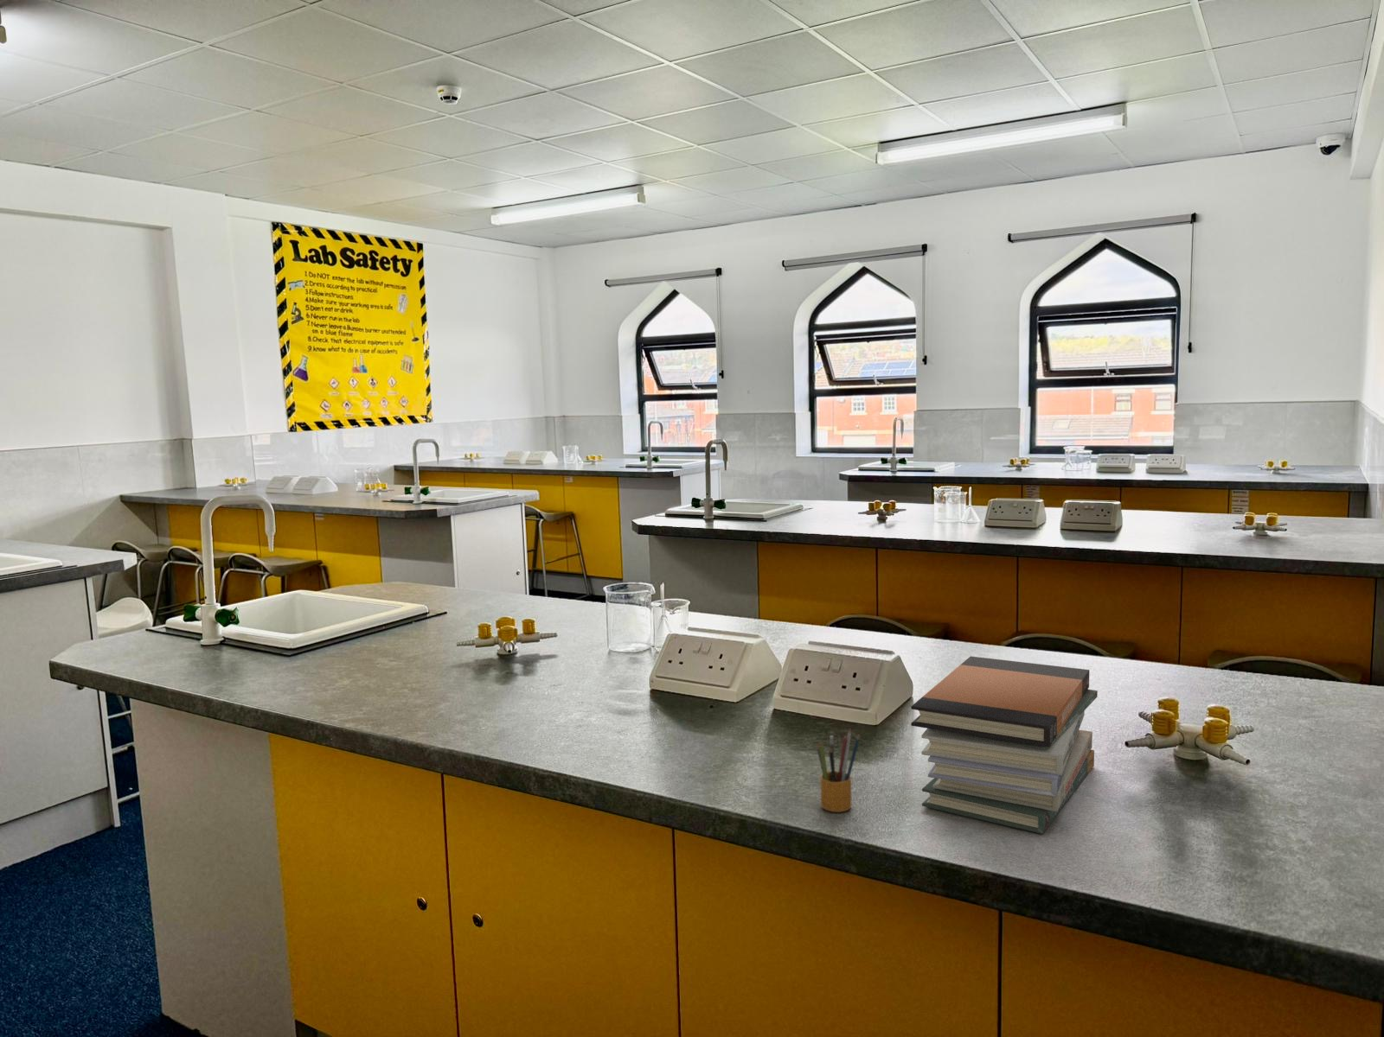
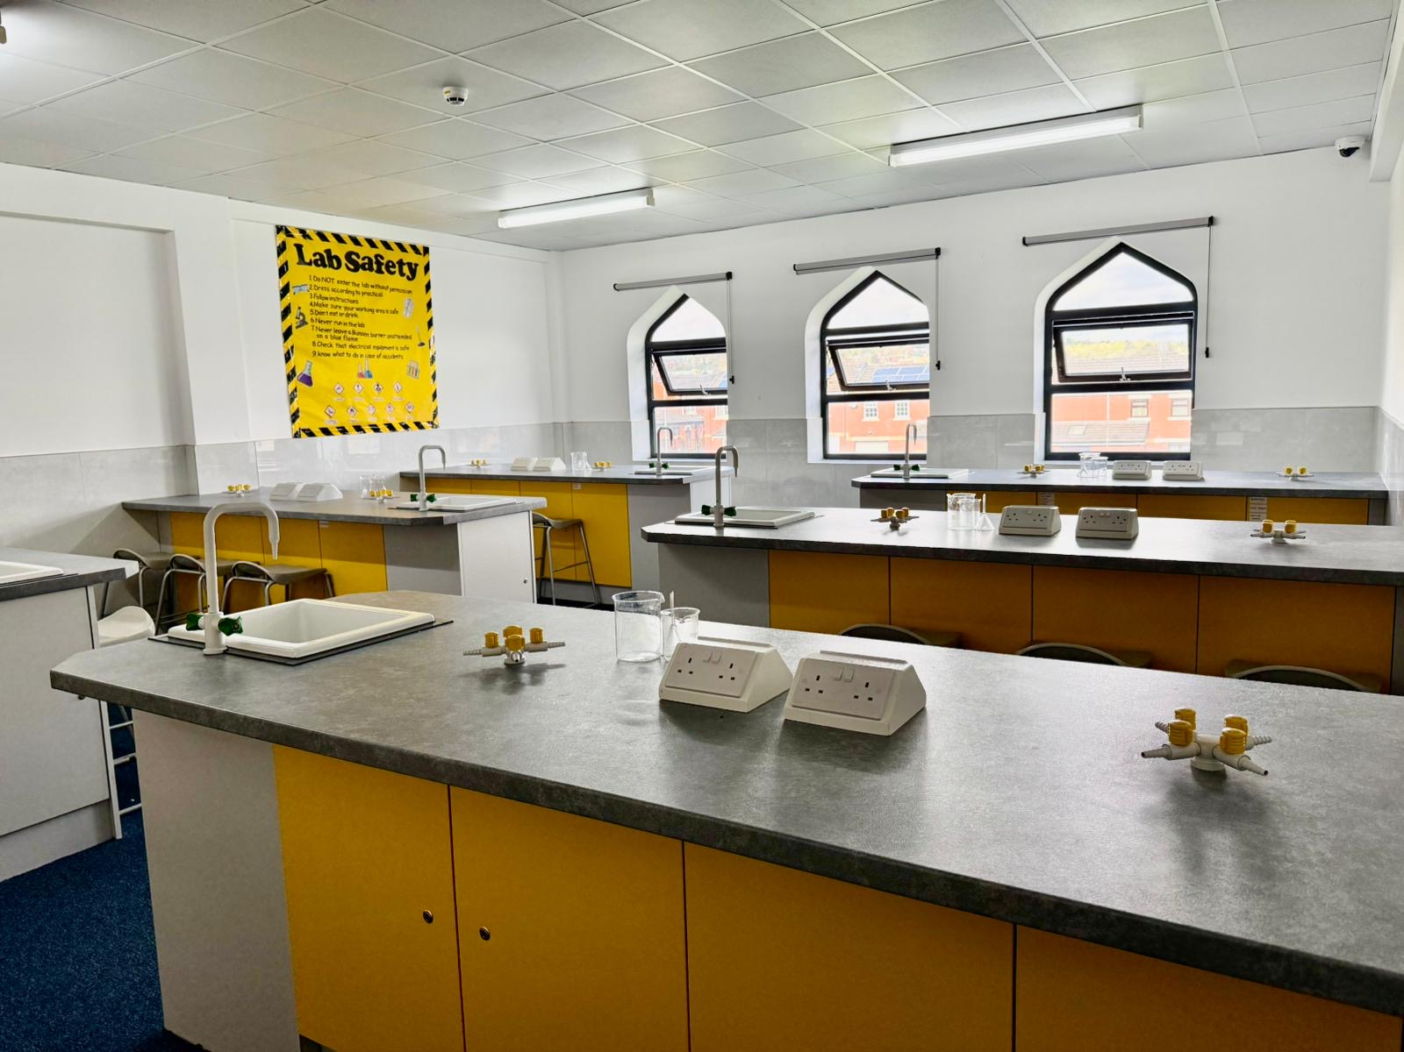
- book stack [910,655,1098,834]
- pencil box [816,727,861,814]
